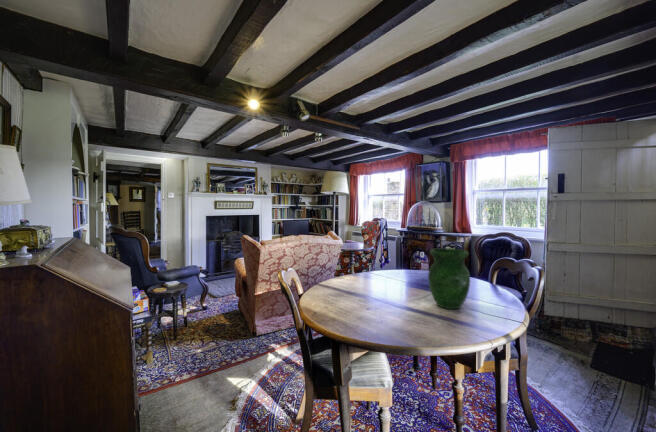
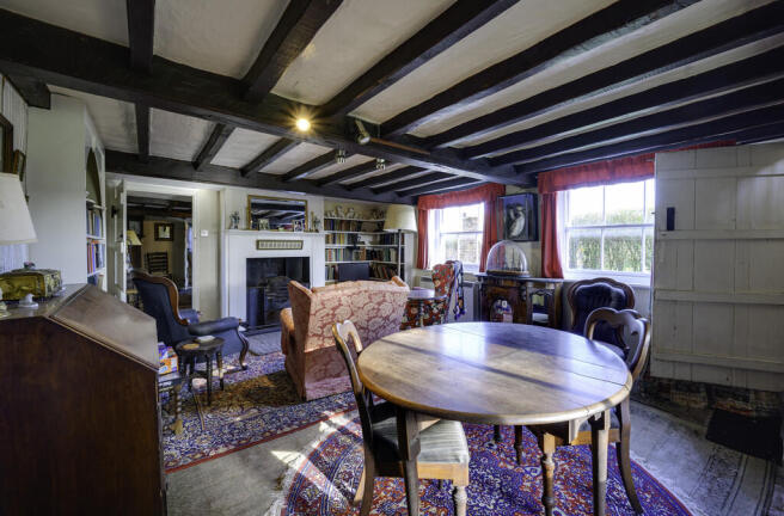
- vase [427,247,471,310]
